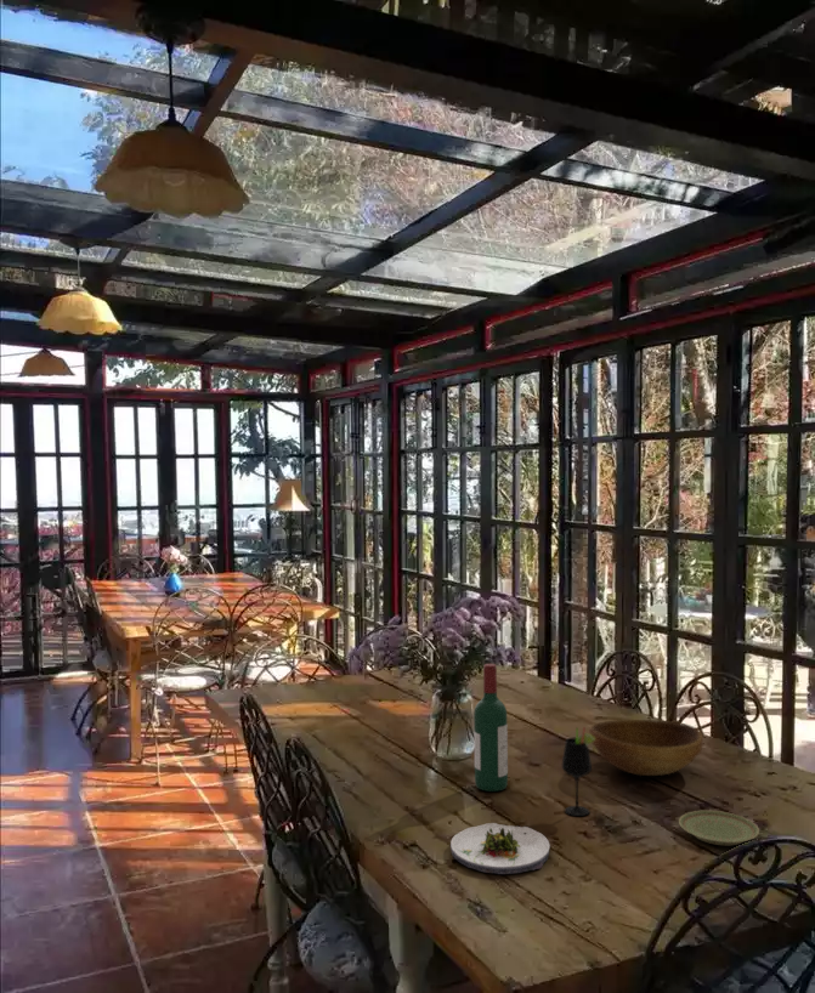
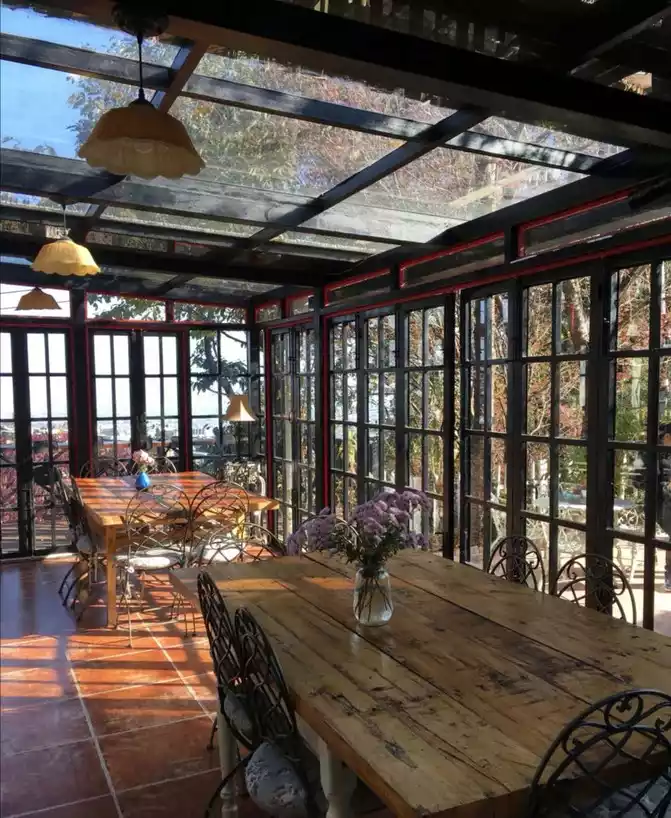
- bowl [588,719,704,777]
- wine bottle [472,663,509,793]
- plate [678,810,760,846]
- wine glass [561,726,595,817]
- salad plate [449,822,551,875]
